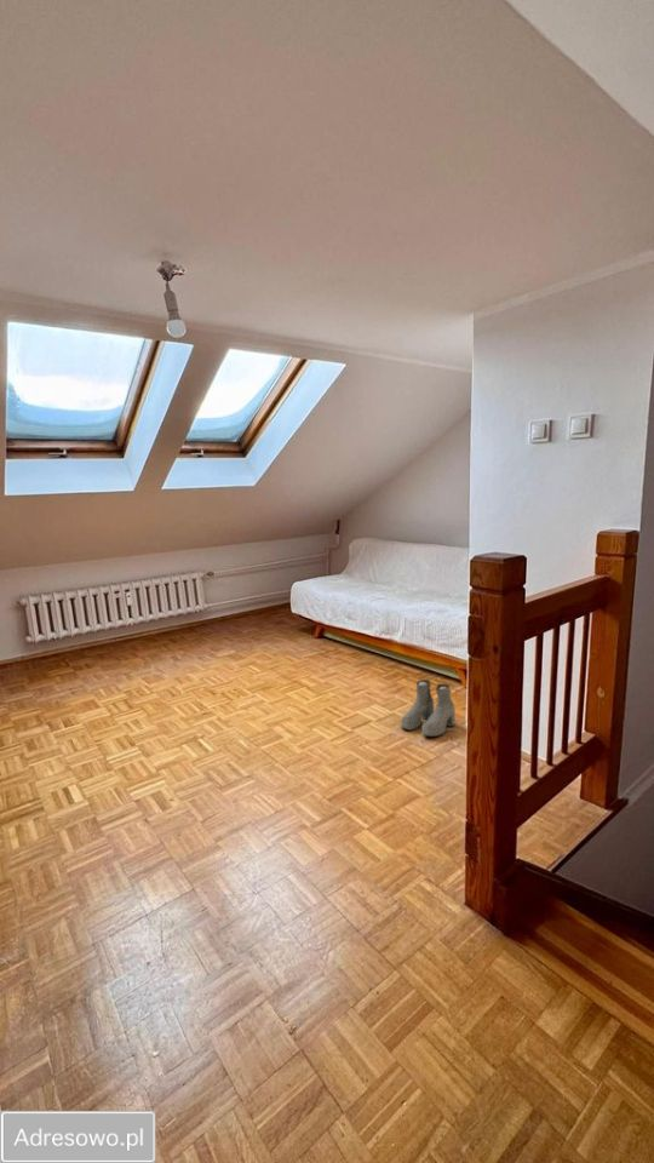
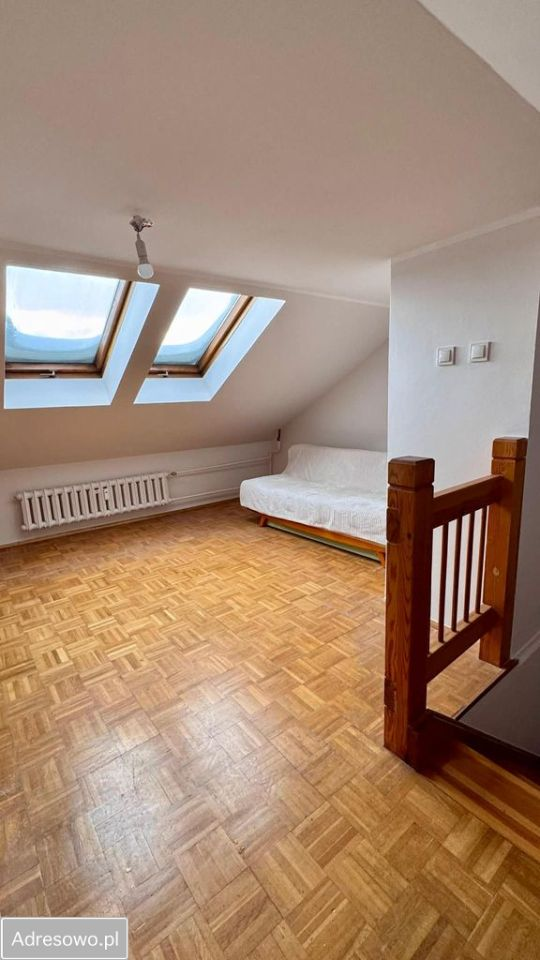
- boots [400,678,457,738]
